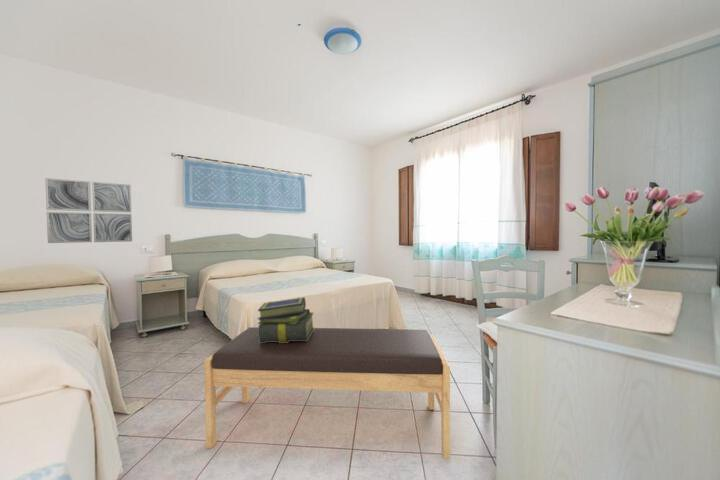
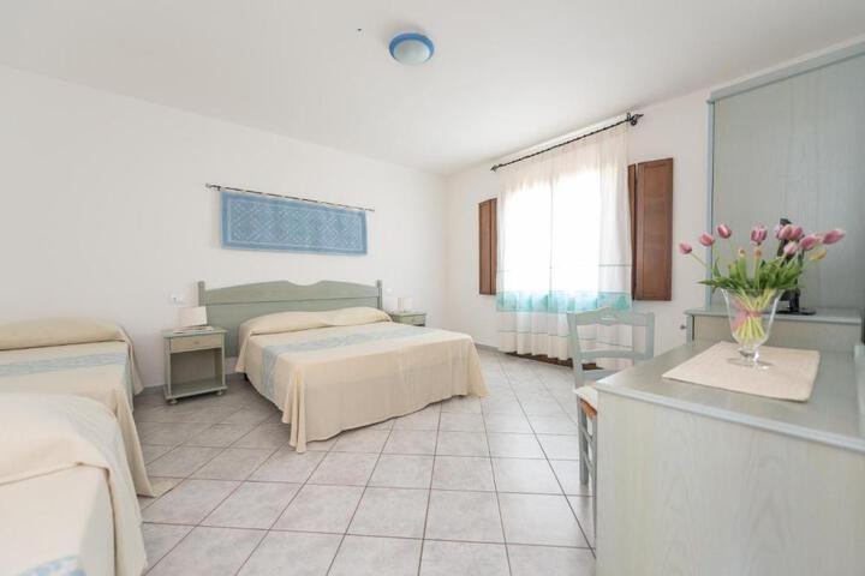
- bench [203,326,451,460]
- stack of books [256,296,316,343]
- wall art [44,177,133,244]
